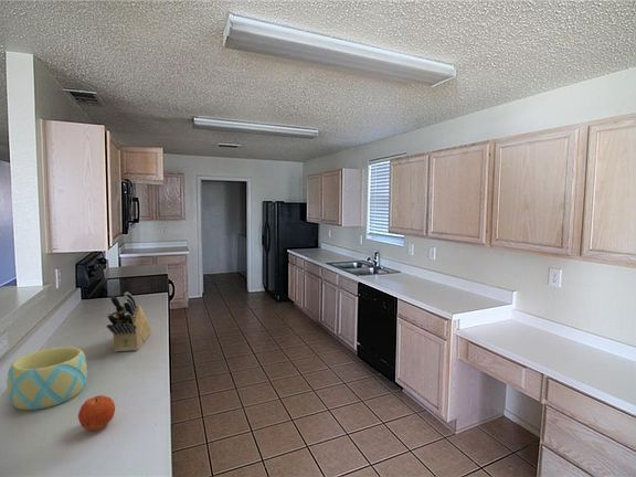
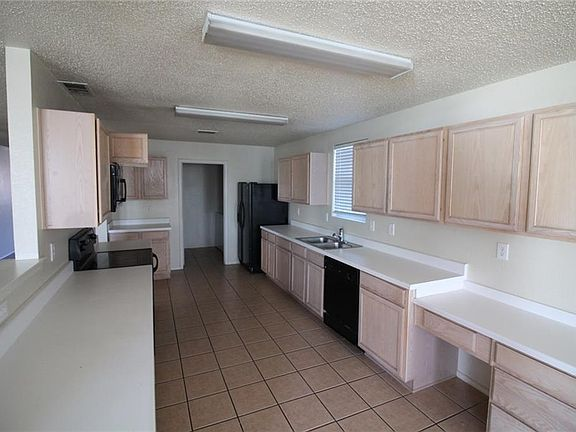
- fruit [77,394,116,432]
- bowl [6,346,88,411]
- knife block [105,290,152,352]
